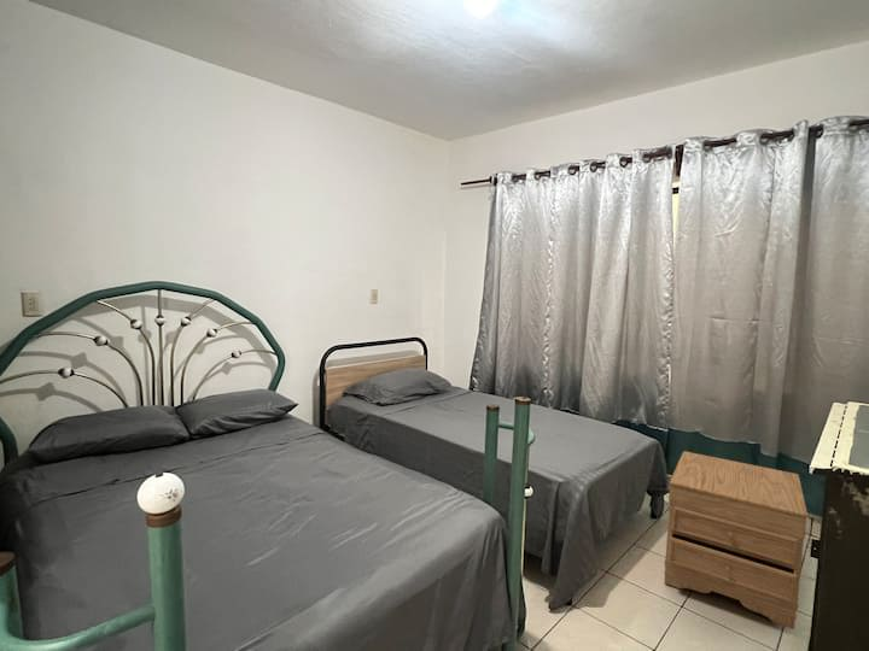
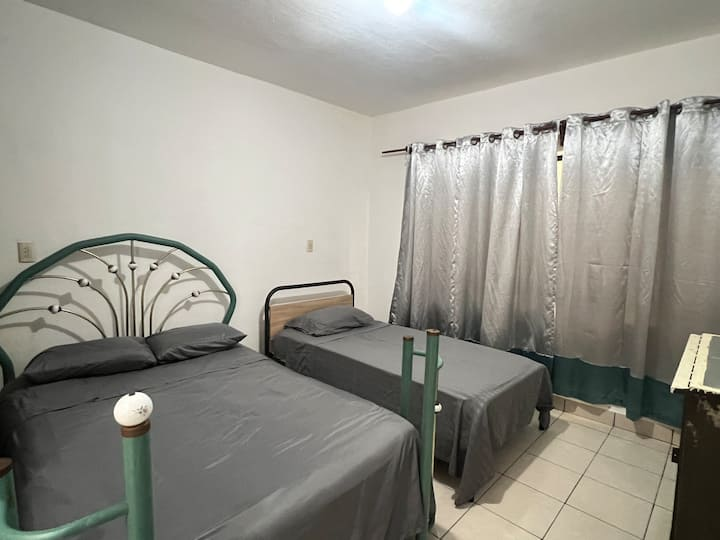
- nightstand [663,450,809,631]
